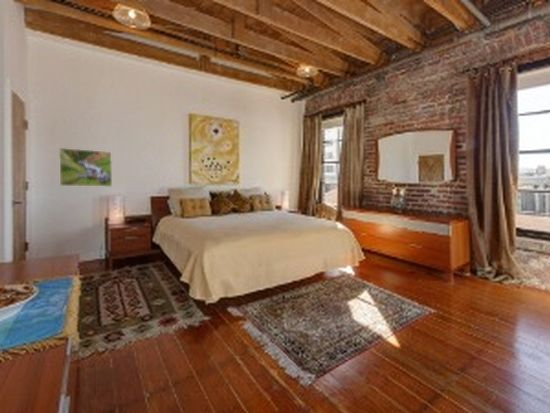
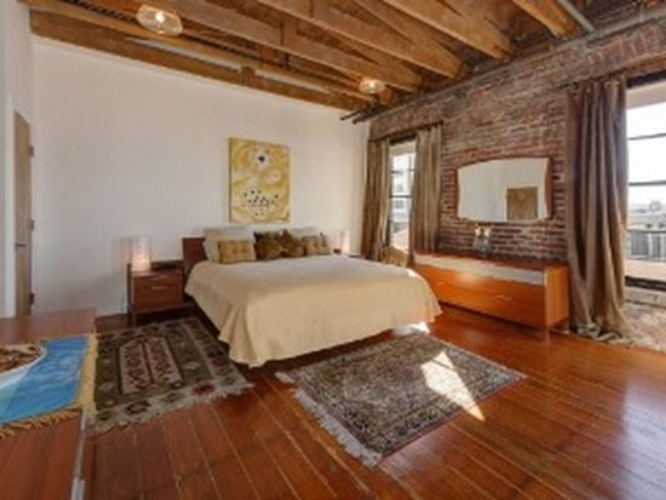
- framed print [58,147,113,188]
